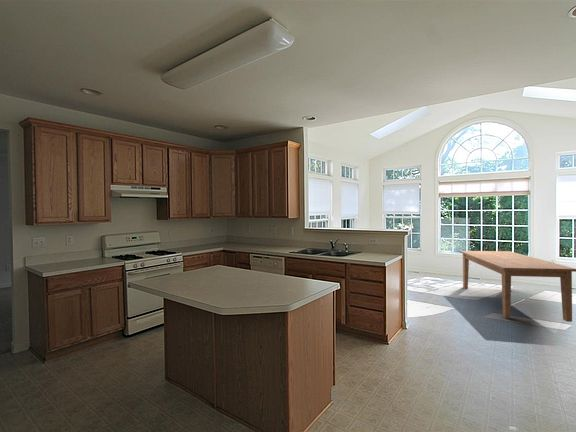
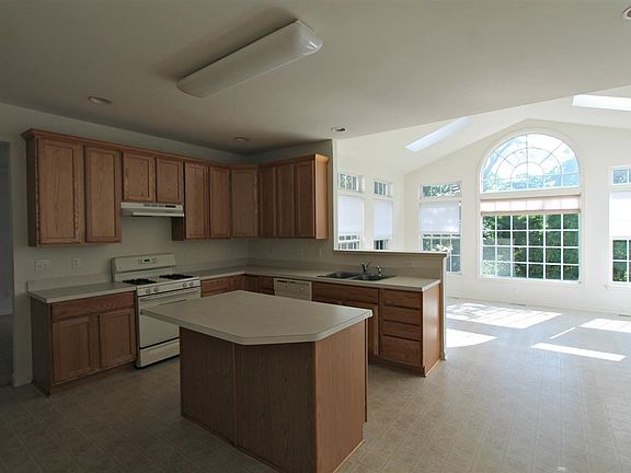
- dining table [459,250,576,323]
